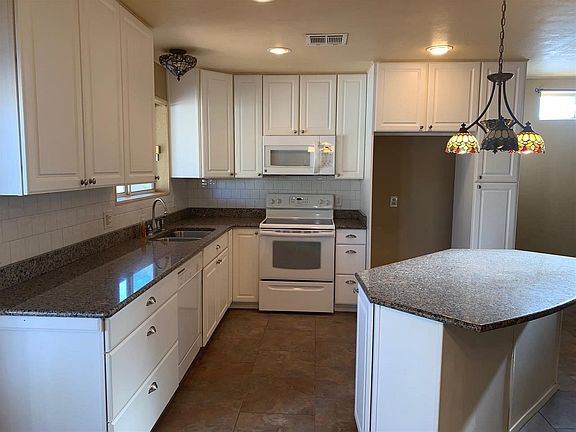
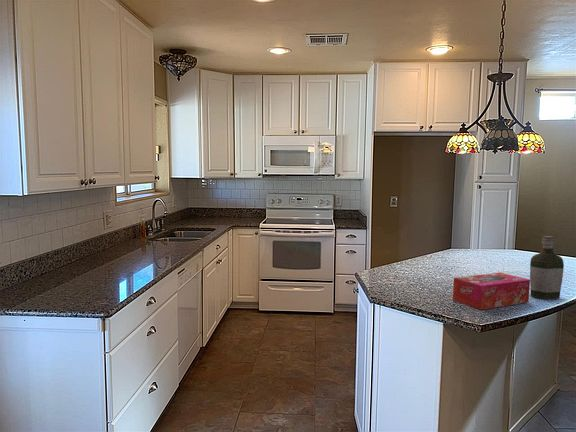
+ bottle [529,235,565,300]
+ tissue box [452,272,531,311]
